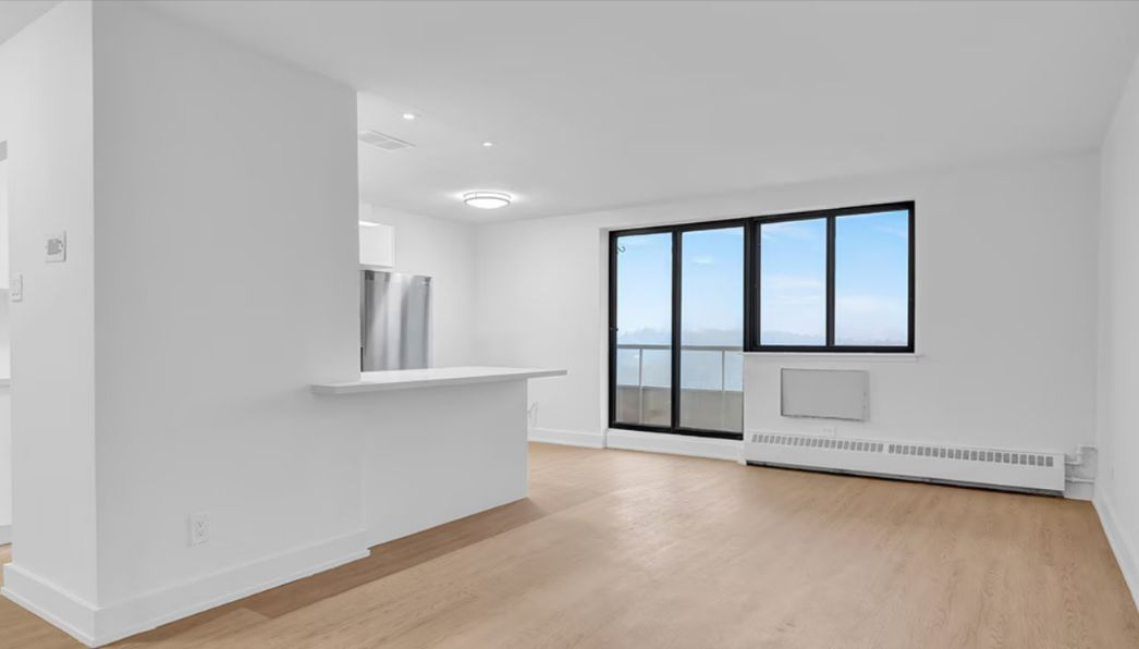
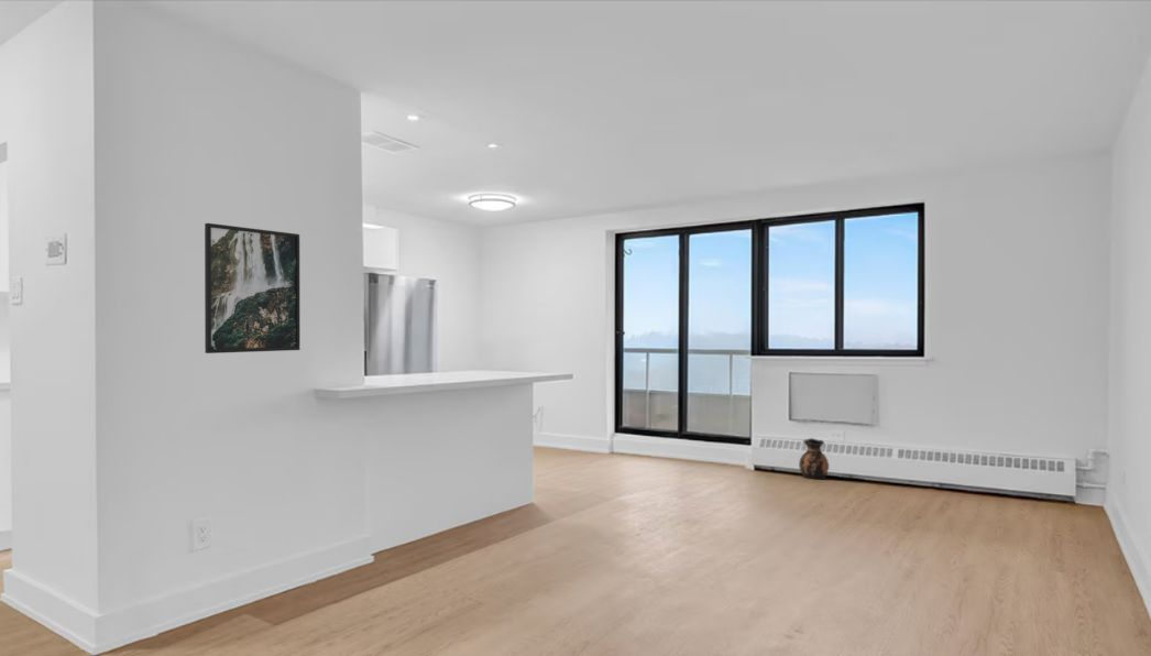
+ ceramic jug [798,437,830,480]
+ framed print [204,222,302,354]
